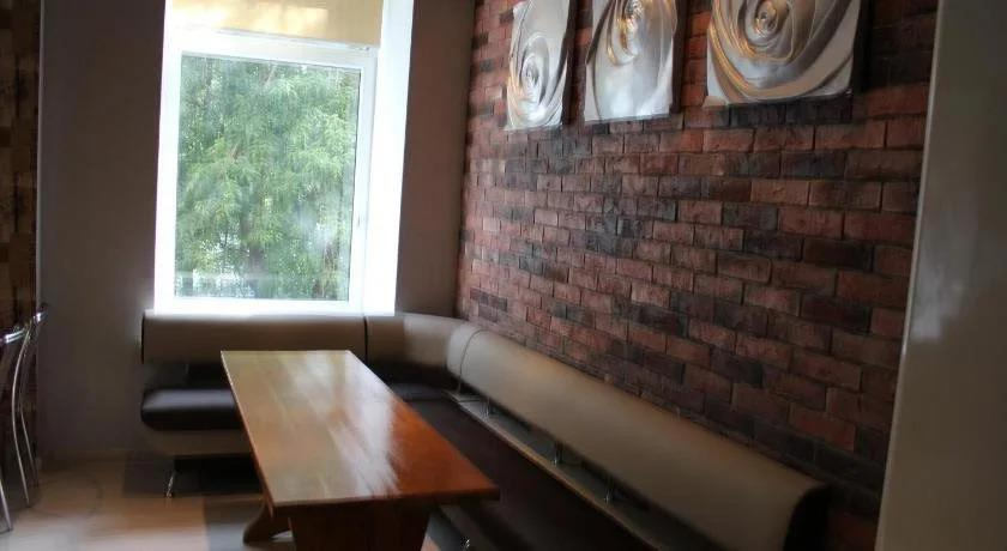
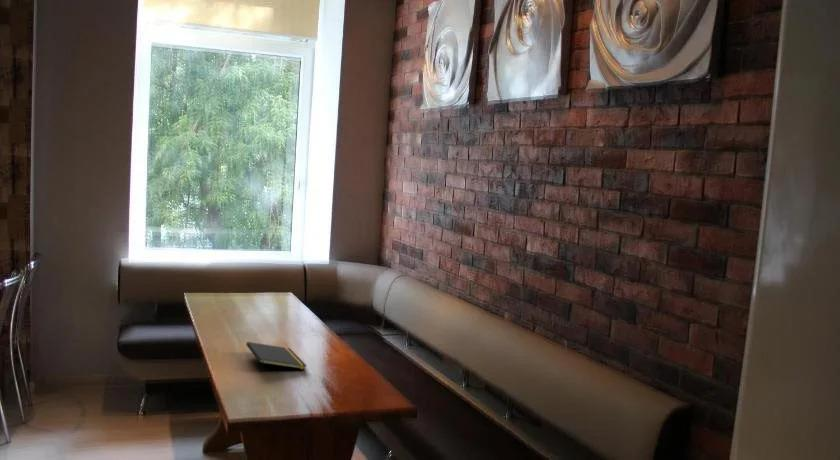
+ notepad [245,341,308,374]
